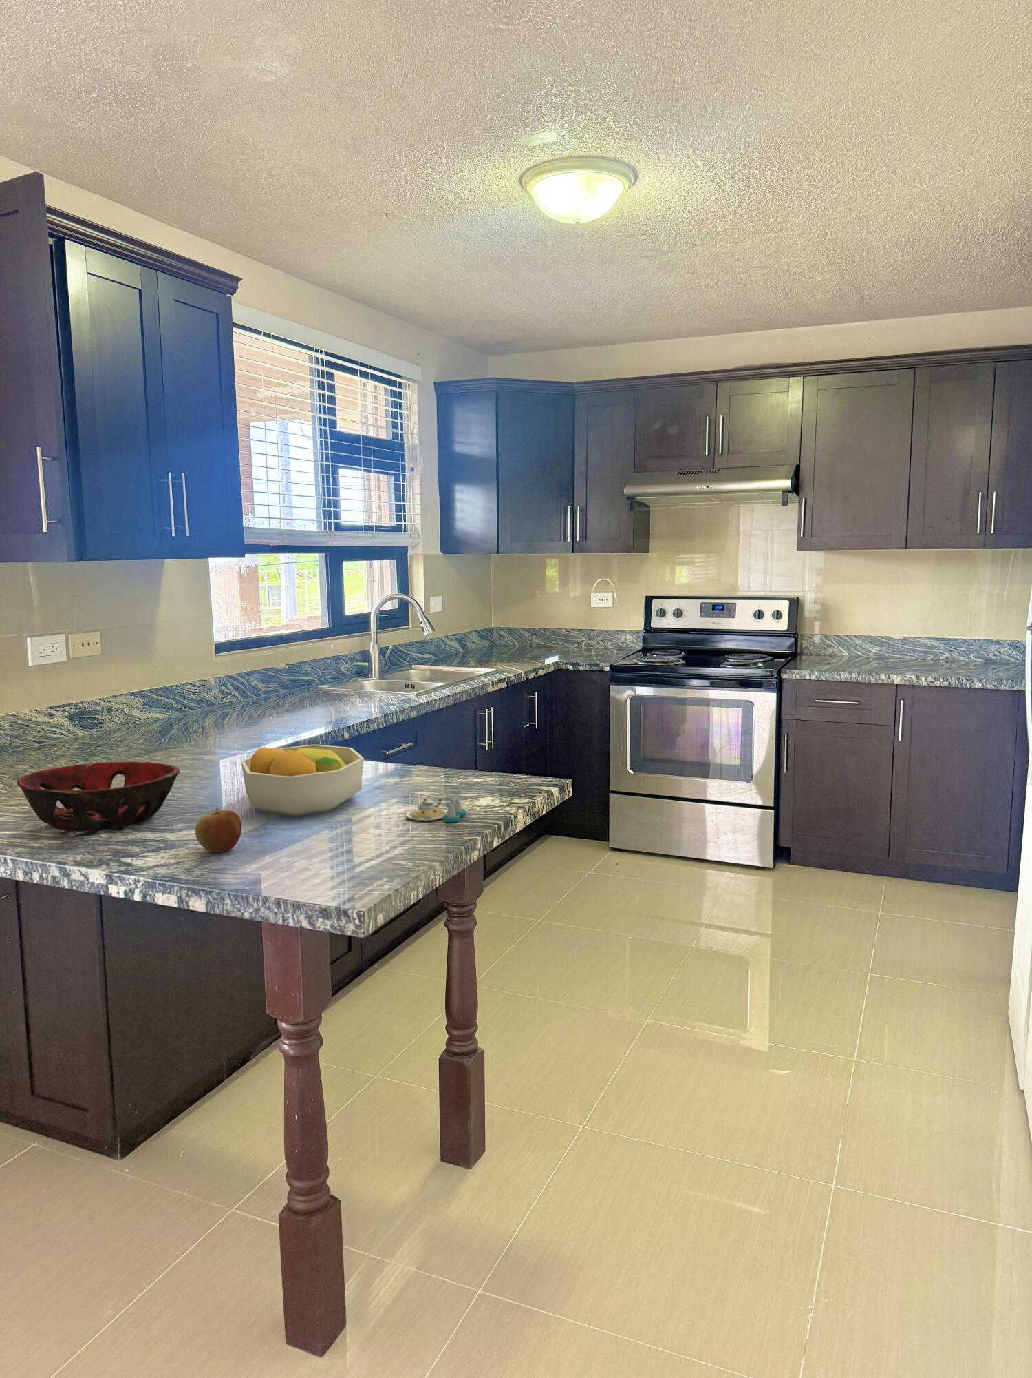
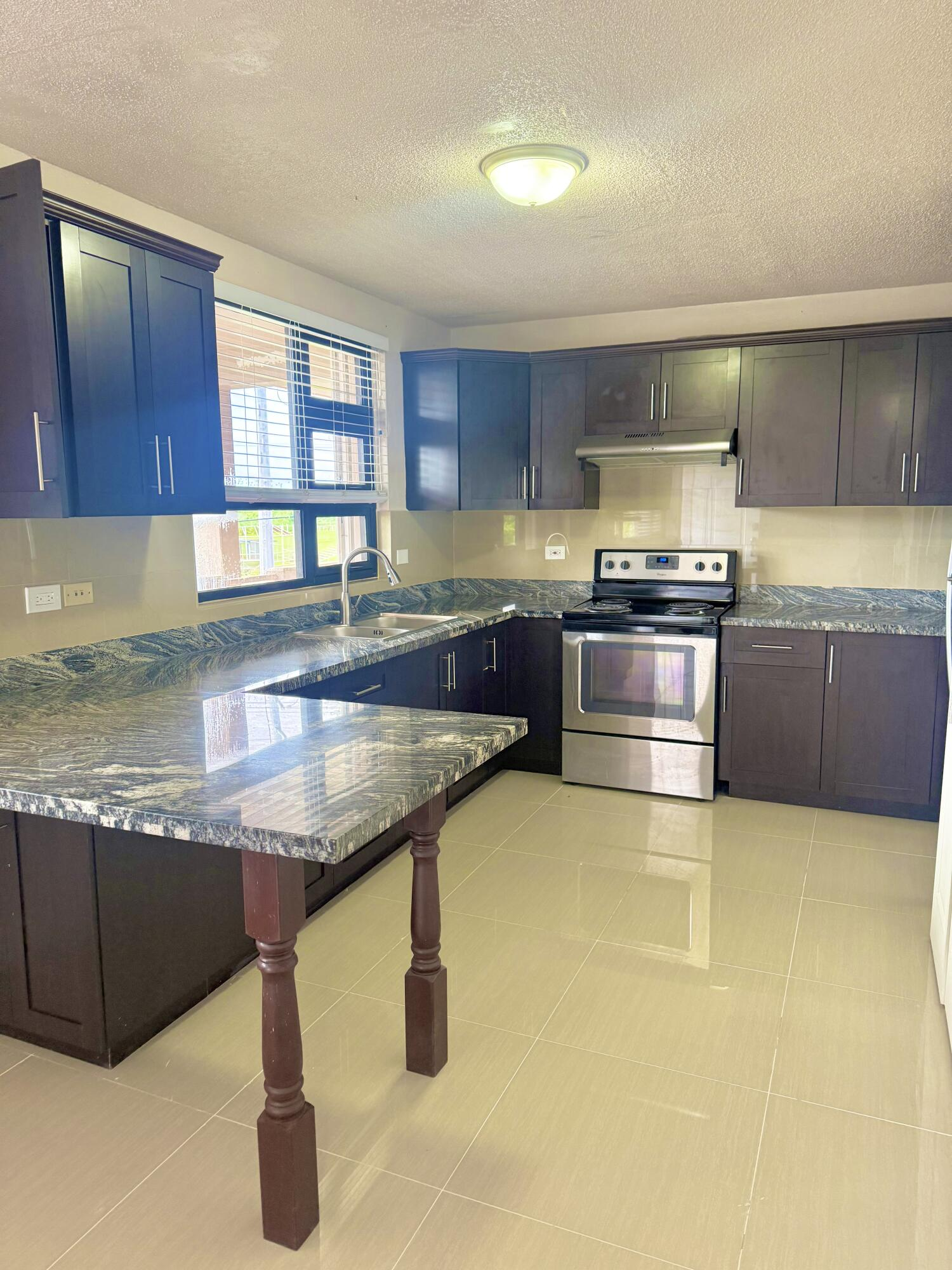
- fruit bowl [240,744,364,817]
- salt and pepper shaker set [405,798,466,822]
- decorative bowl [16,761,180,832]
- apple [194,807,242,853]
